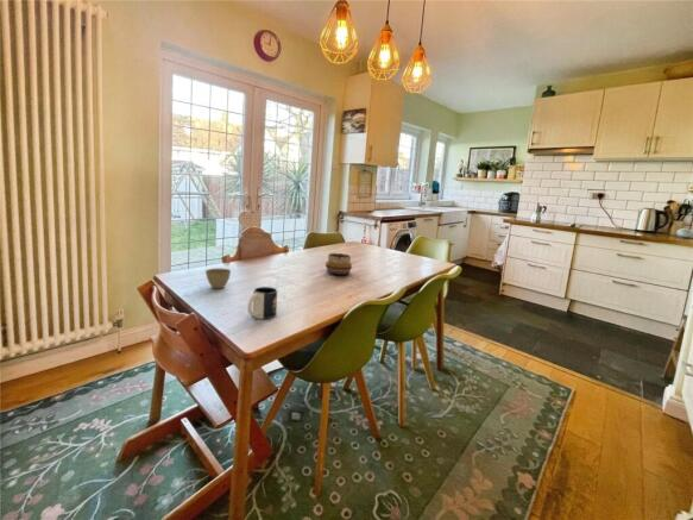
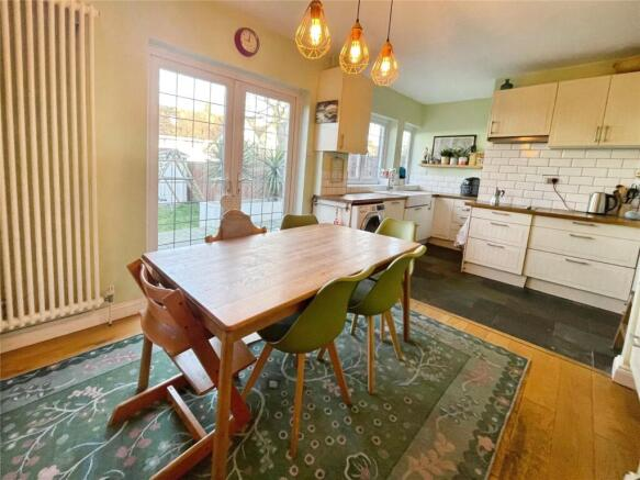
- flower pot [204,268,232,289]
- decorative bowl [325,252,353,276]
- mug [247,286,278,320]
